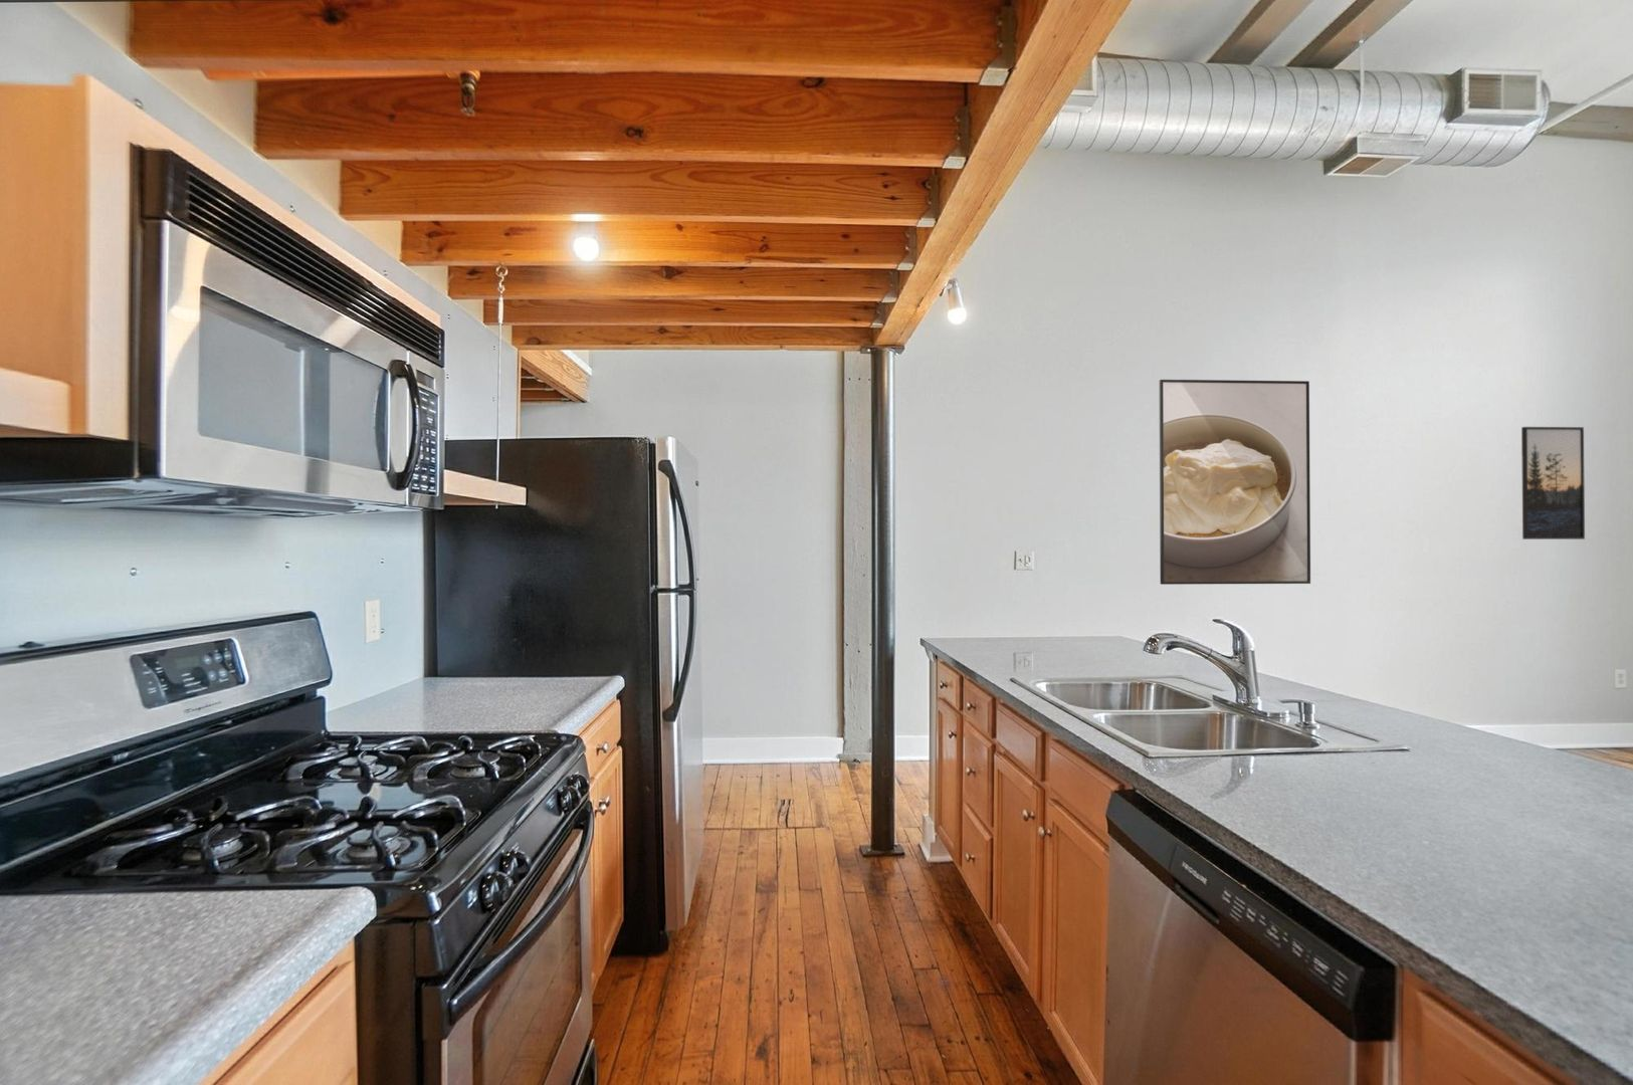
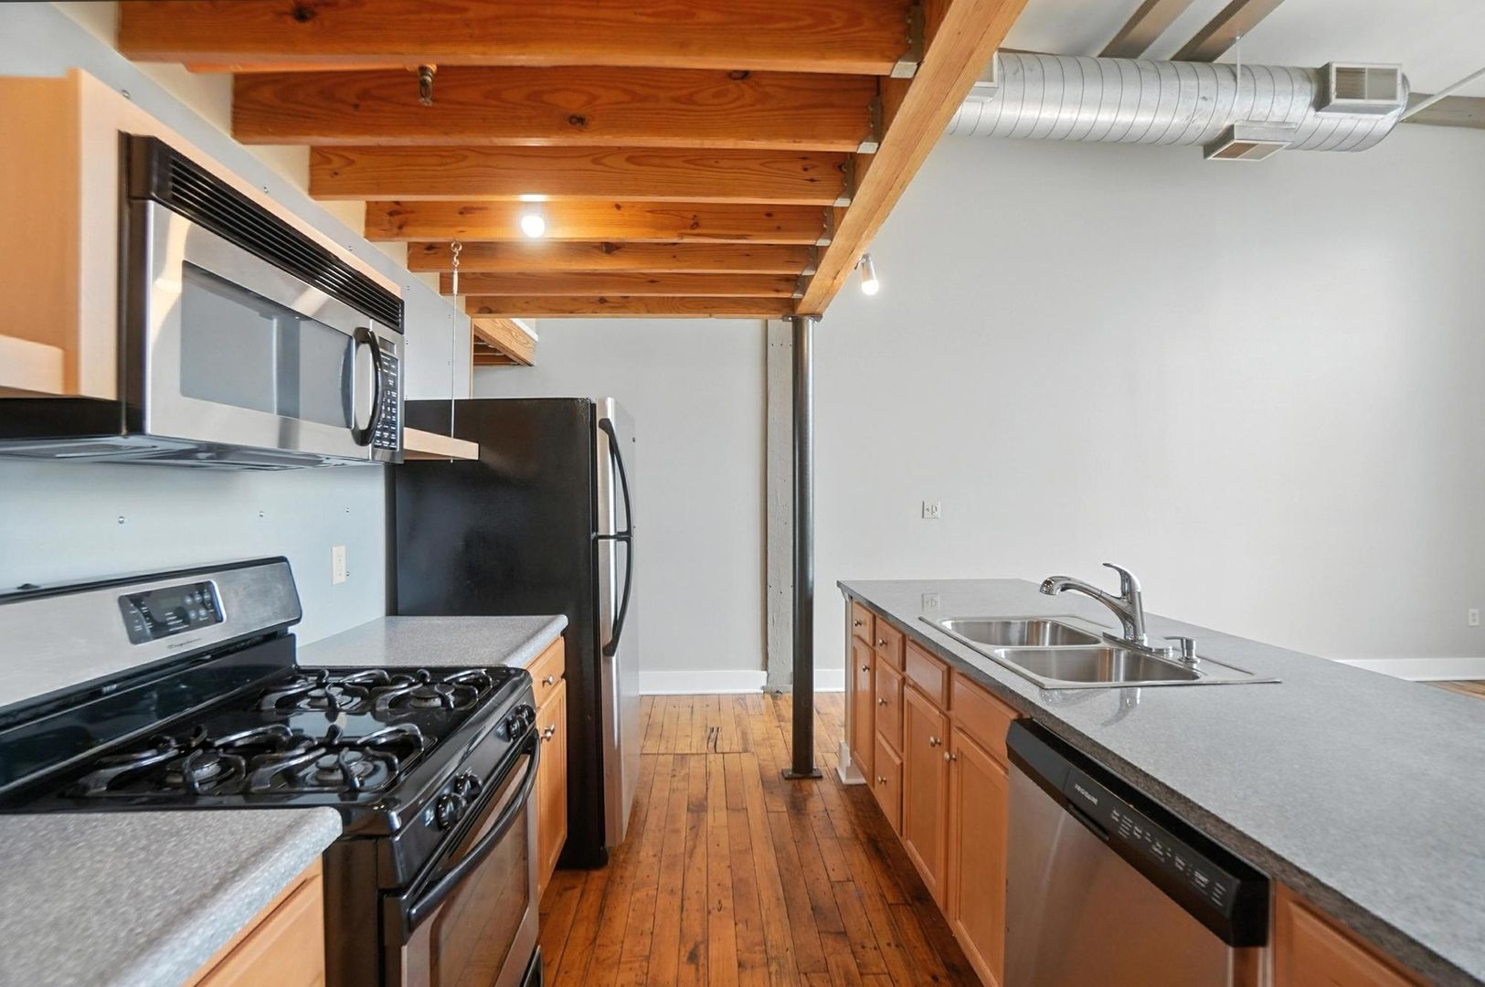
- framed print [1520,426,1586,540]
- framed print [1158,379,1312,586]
